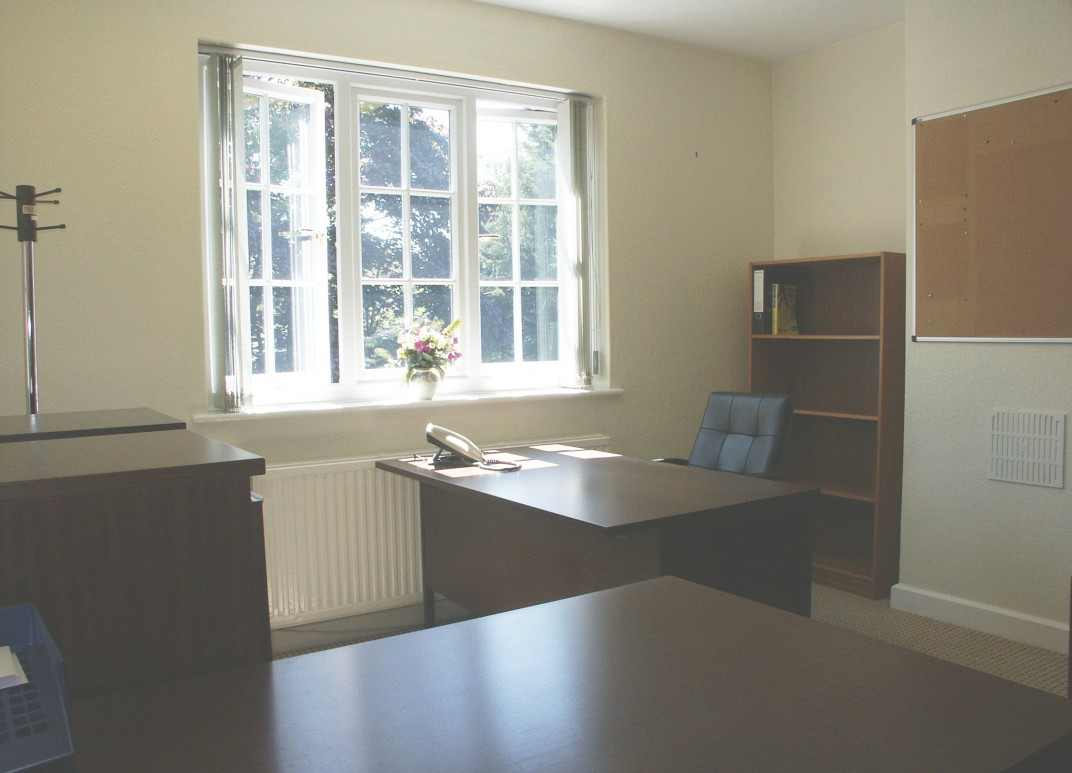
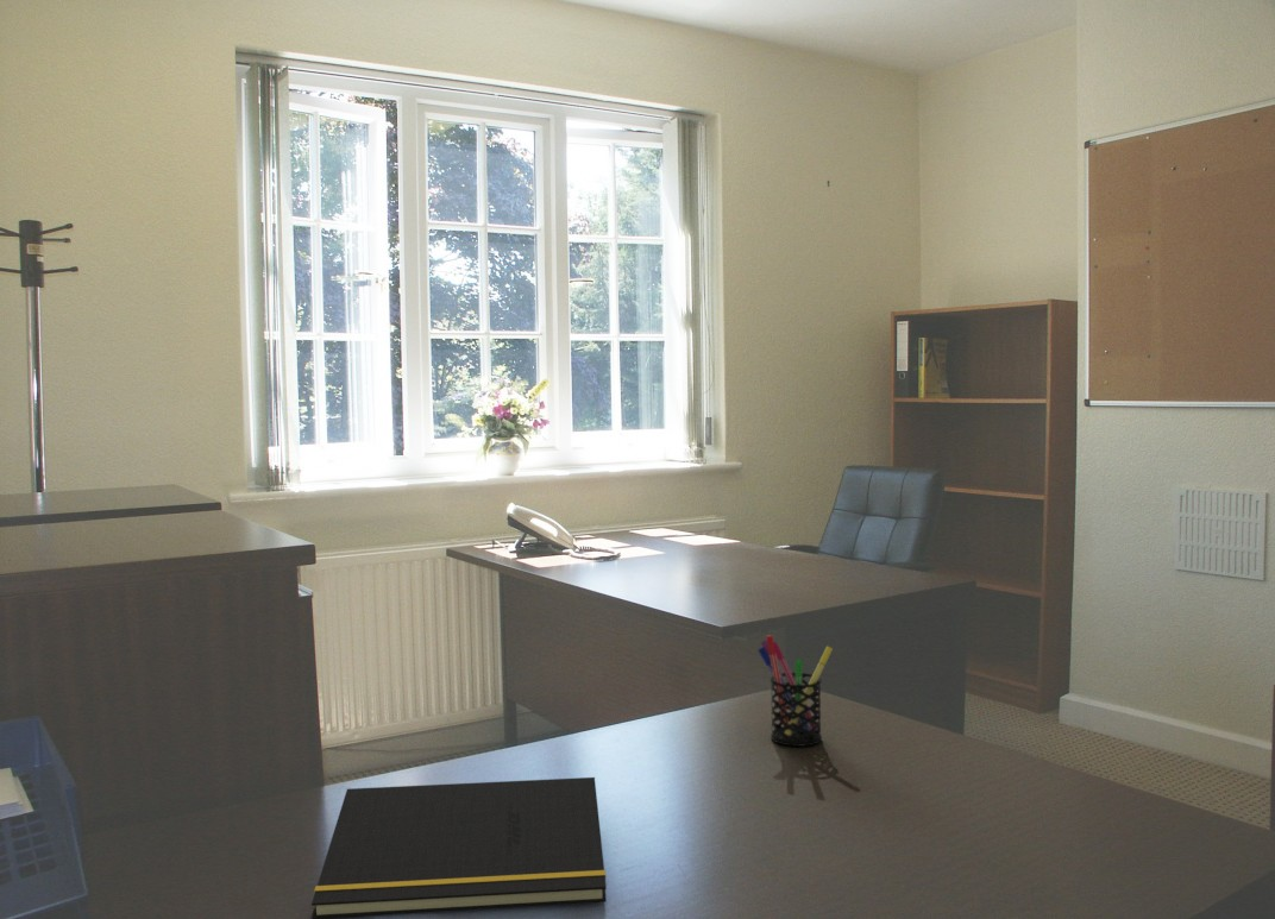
+ notepad [310,776,608,919]
+ pen holder [756,634,834,748]
